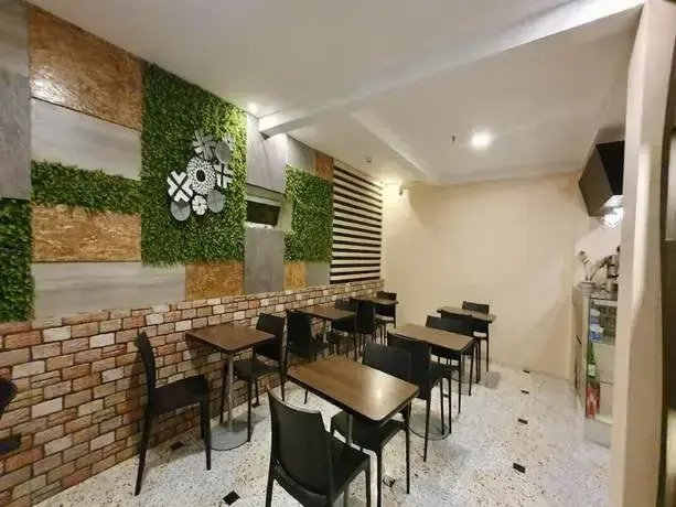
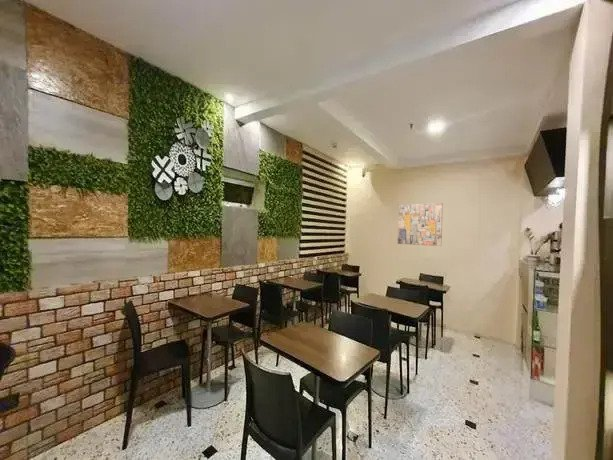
+ wall art [397,202,444,247]
